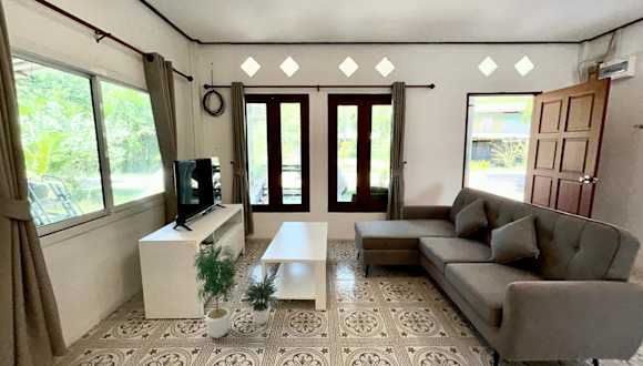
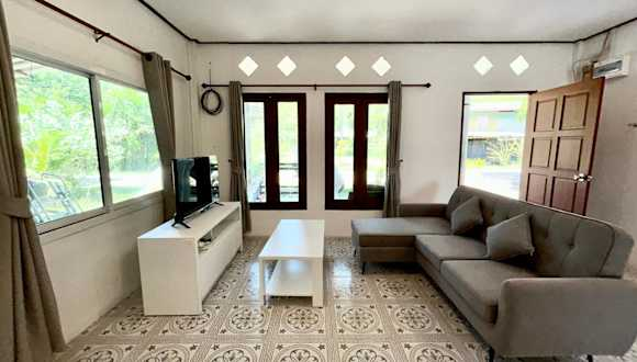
- potted plant [192,242,282,339]
